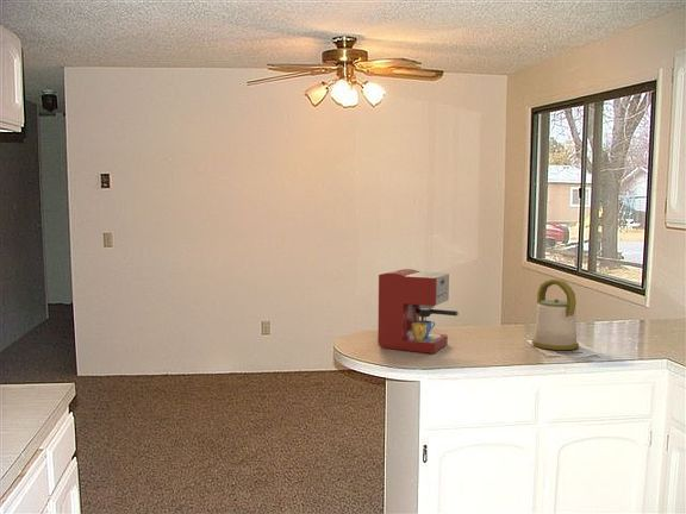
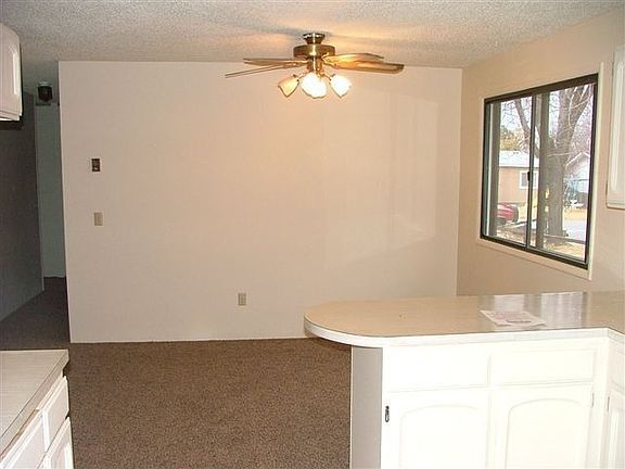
- coffee maker [376,268,460,355]
- kettle [531,278,580,351]
